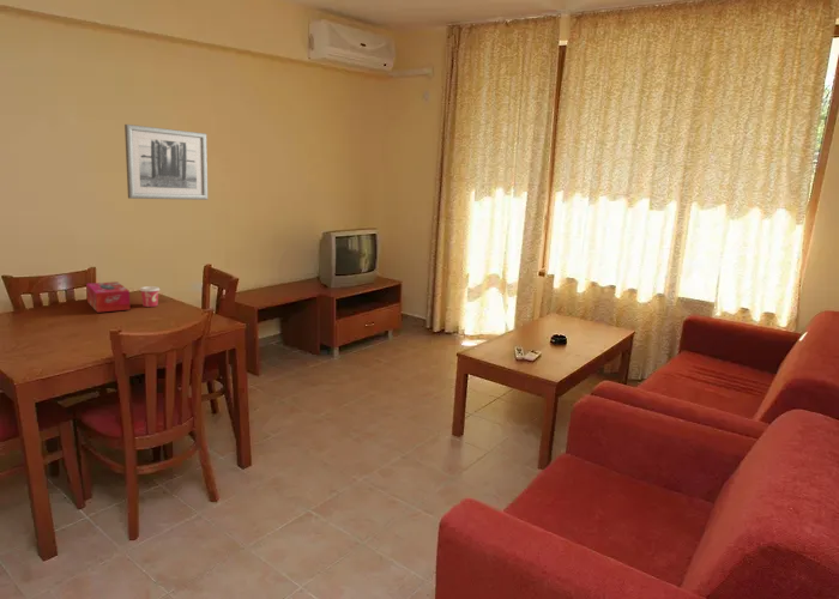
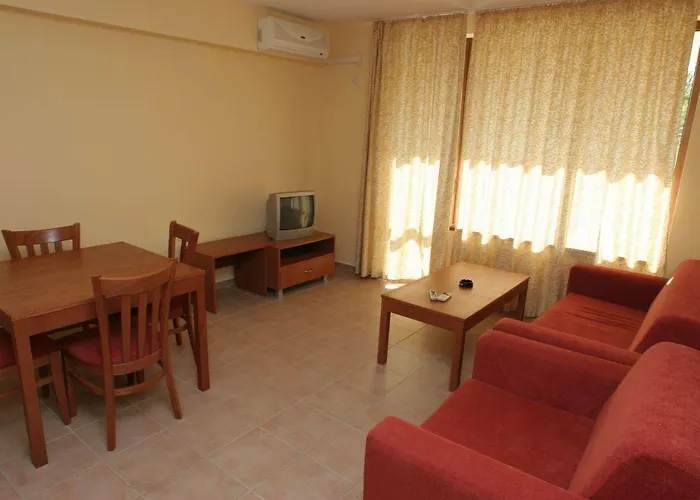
- wall art [123,123,209,201]
- cup [139,285,161,308]
- tissue box [85,280,132,314]
